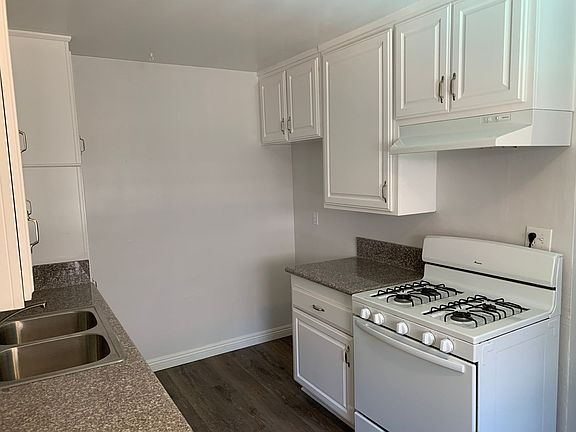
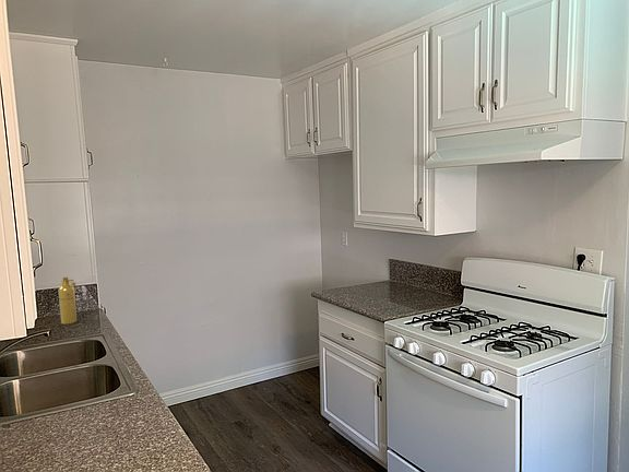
+ perfume bottle [58,276,78,326]
